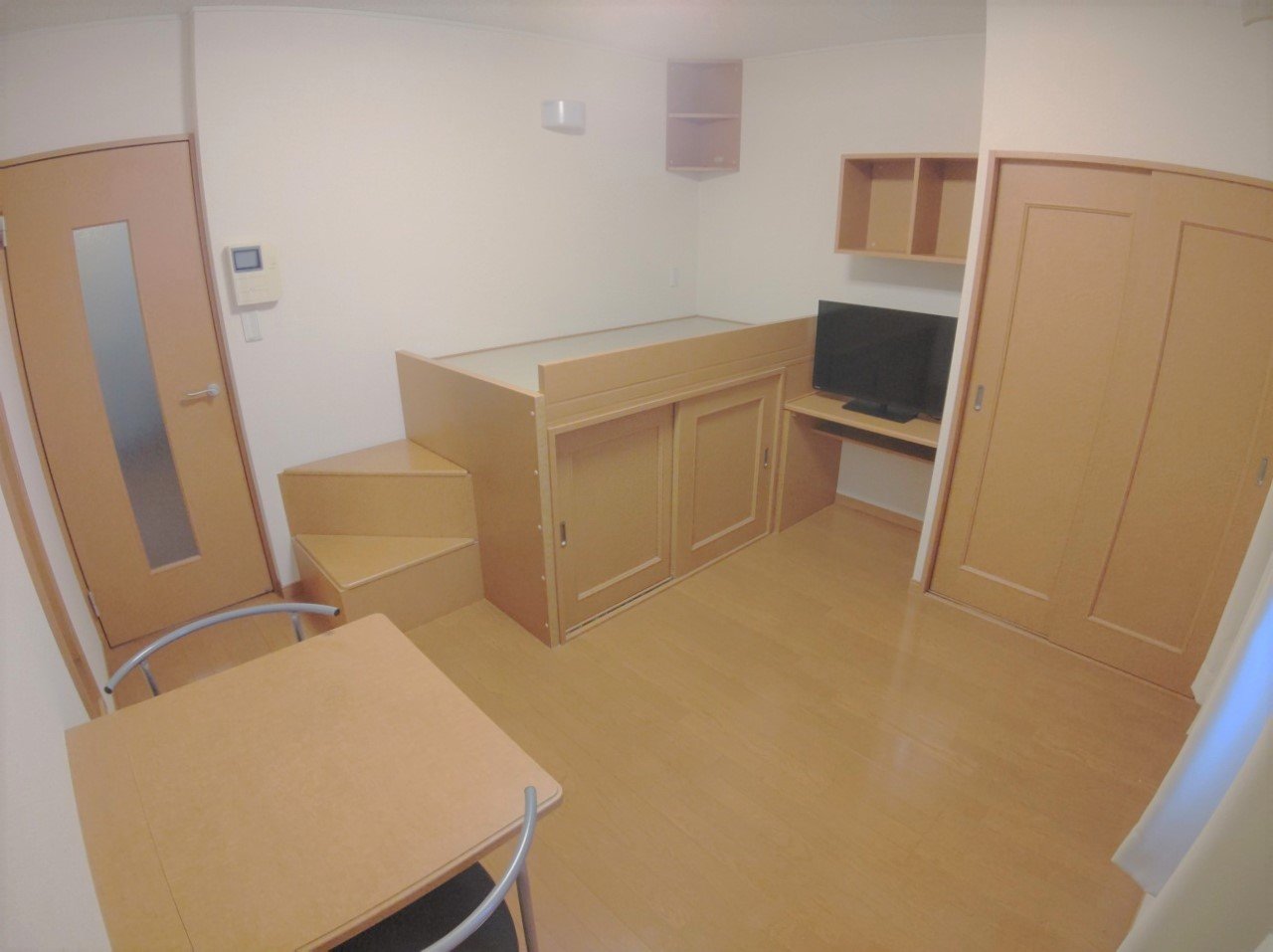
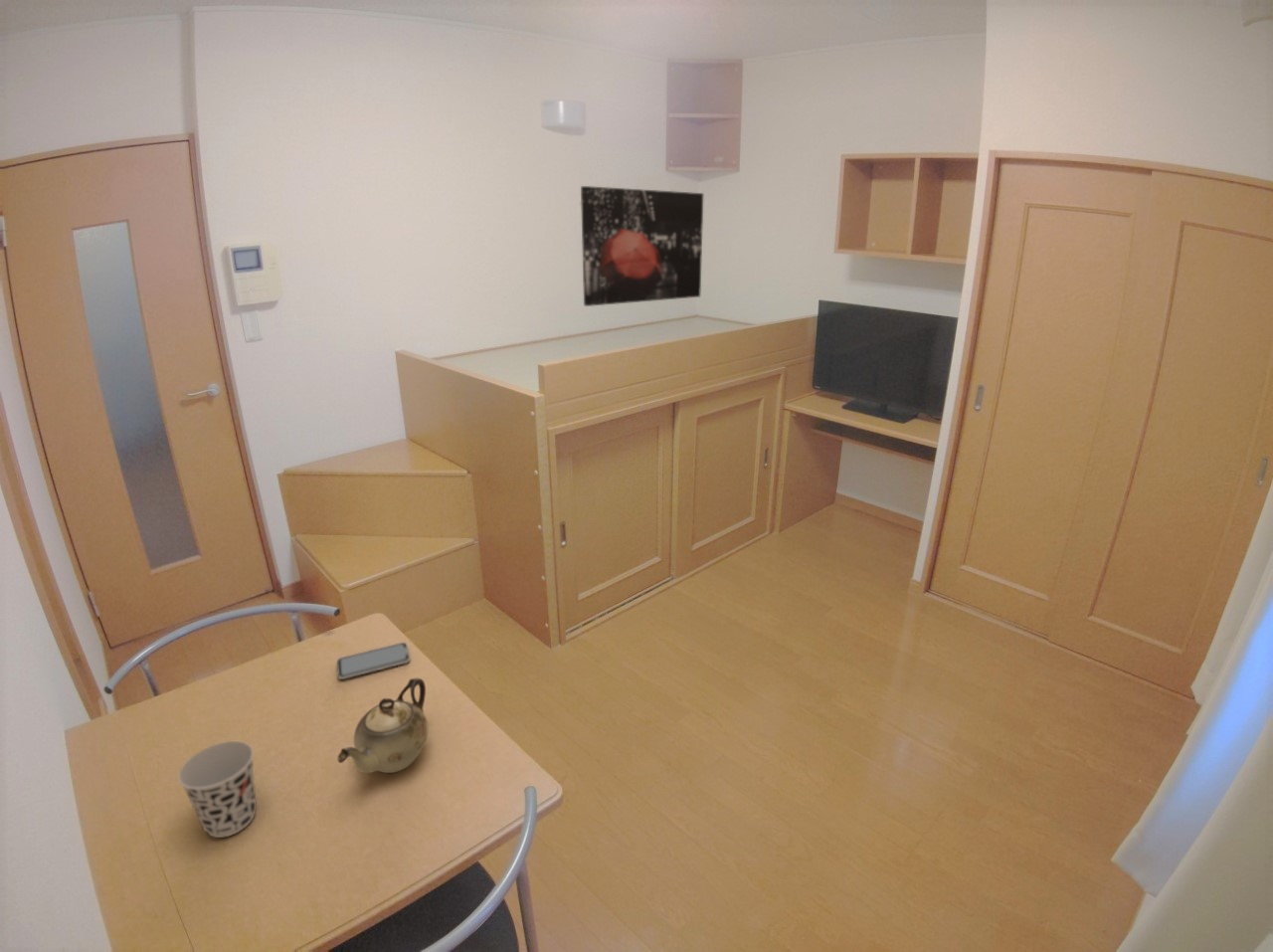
+ smartphone [336,642,411,680]
+ teapot [337,676,429,774]
+ wall art [580,185,704,307]
+ cup [177,740,258,839]
